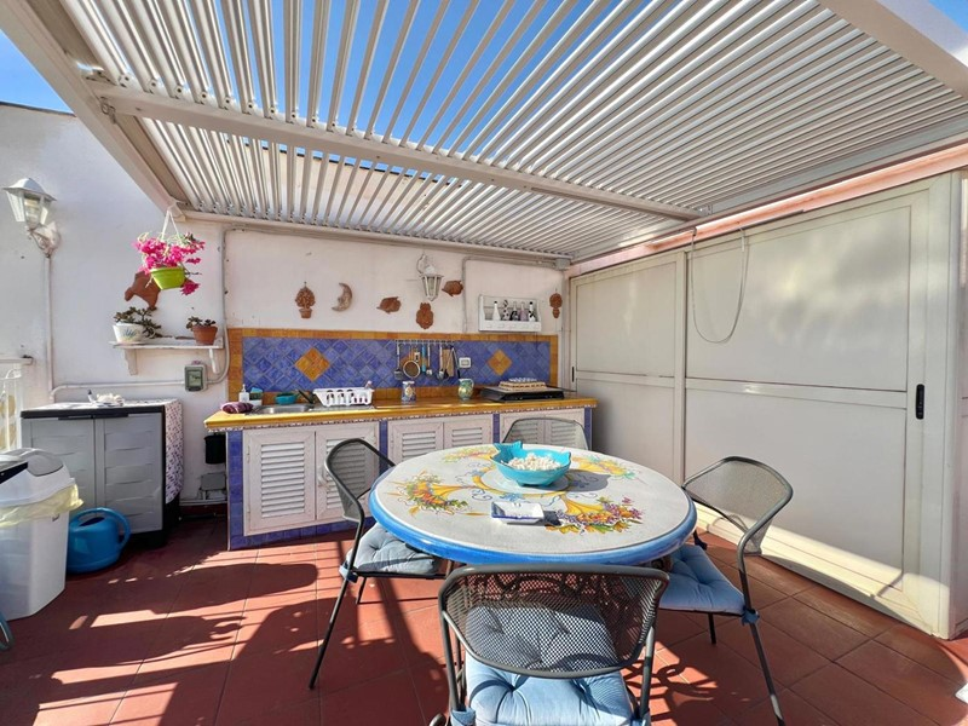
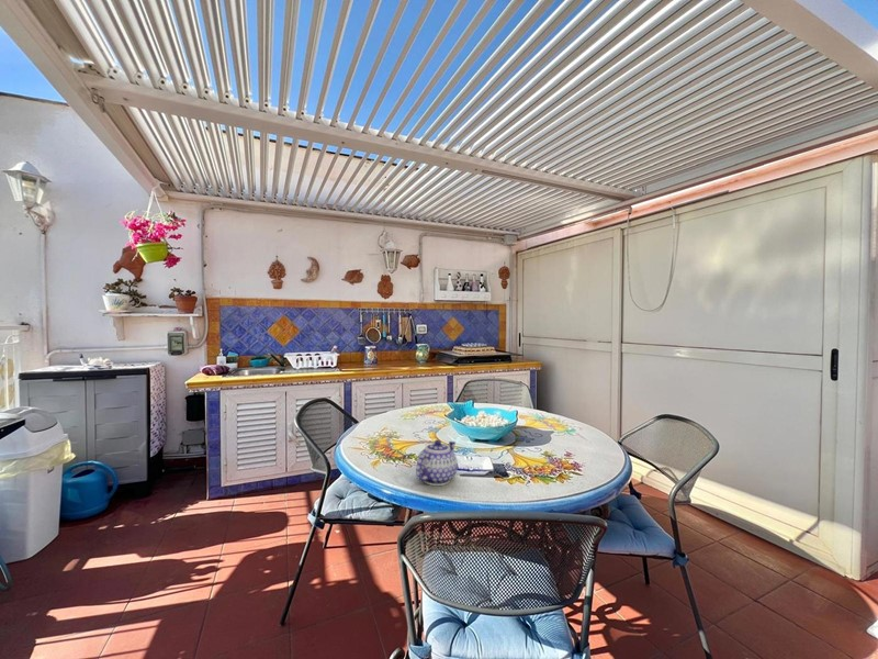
+ teapot [415,438,459,487]
